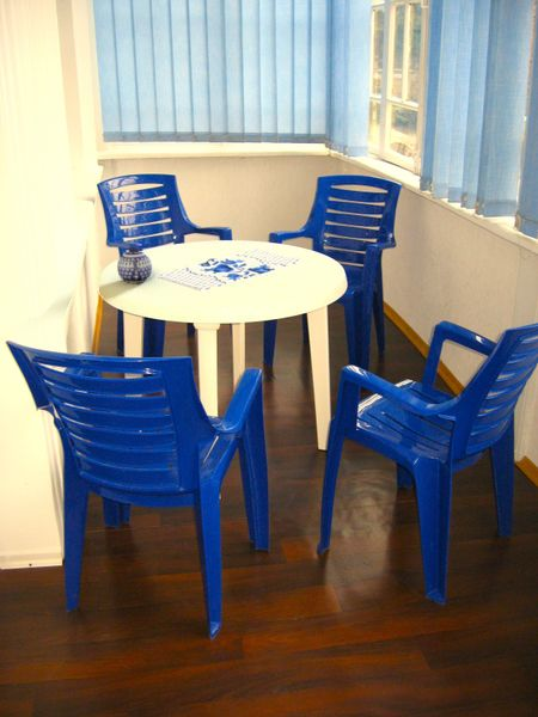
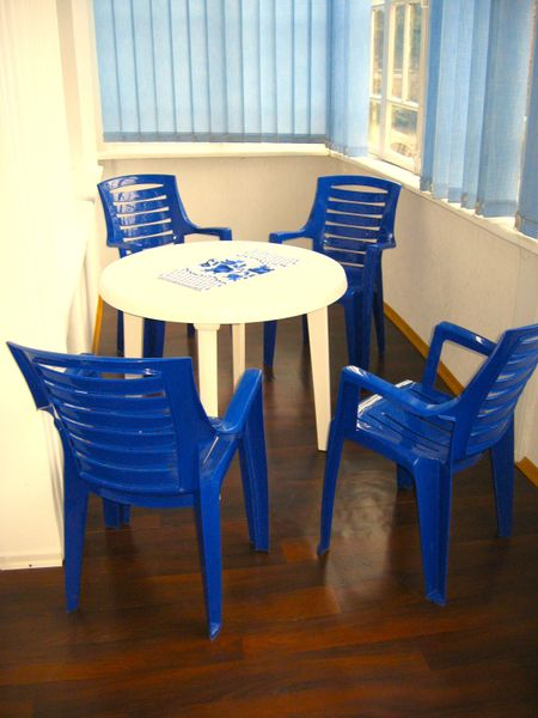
- teapot [116,245,153,284]
